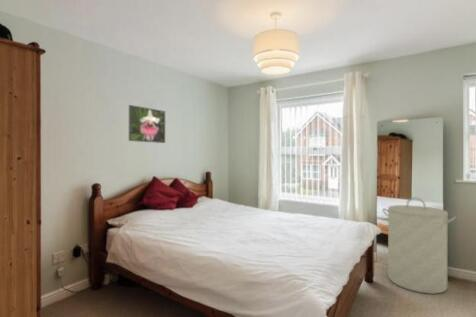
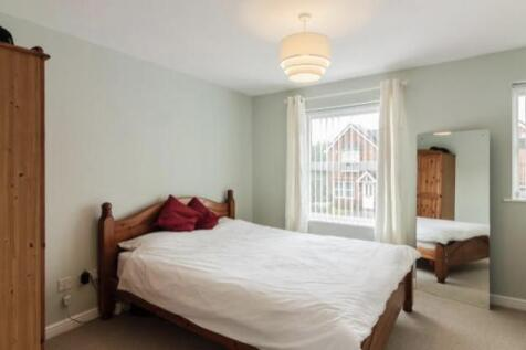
- laundry hamper [382,197,457,295]
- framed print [128,104,166,144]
